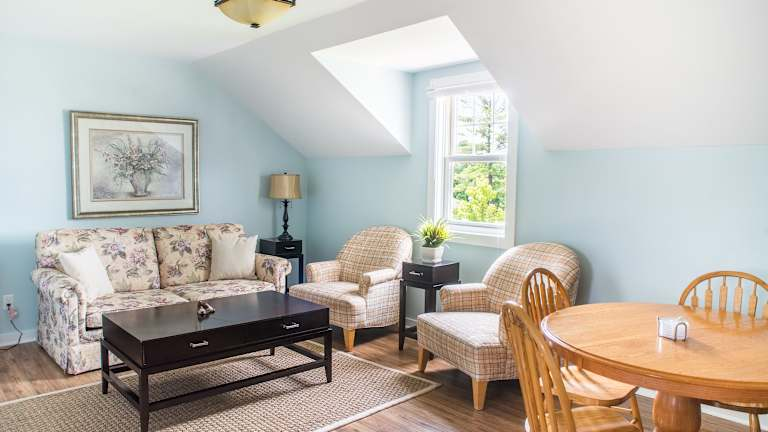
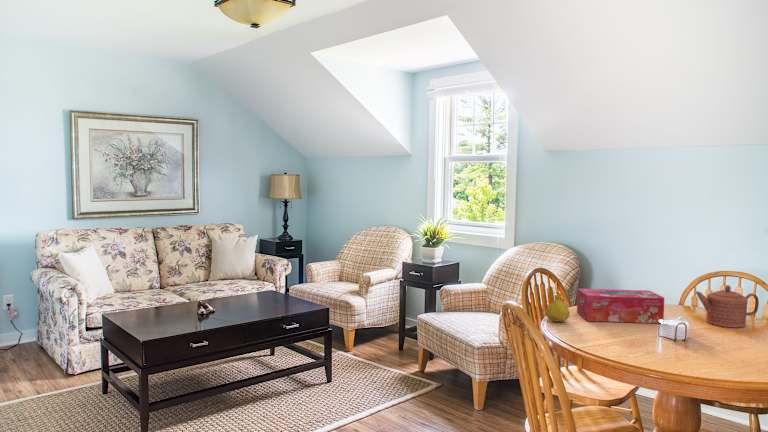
+ tissue box [576,288,665,324]
+ teapot [695,284,760,328]
+ fruit [545,295,571,323]
